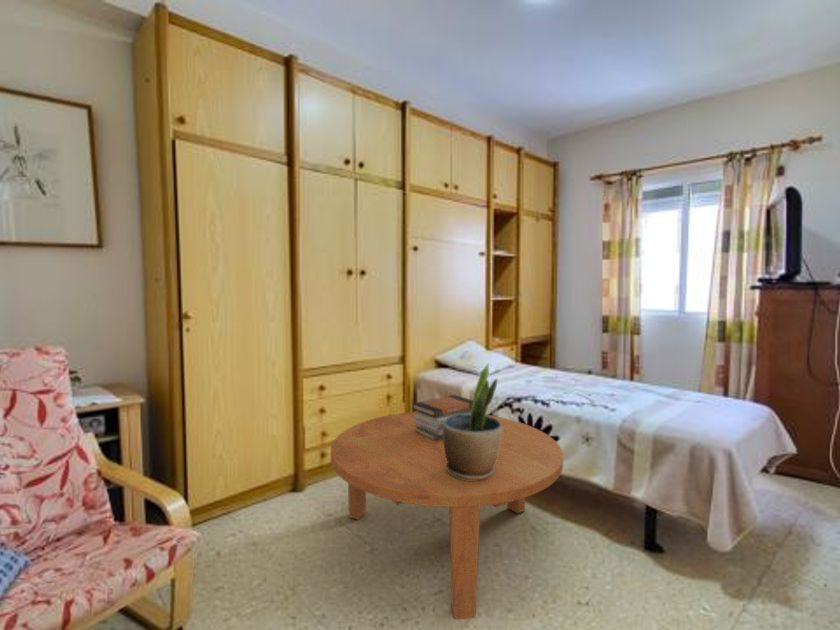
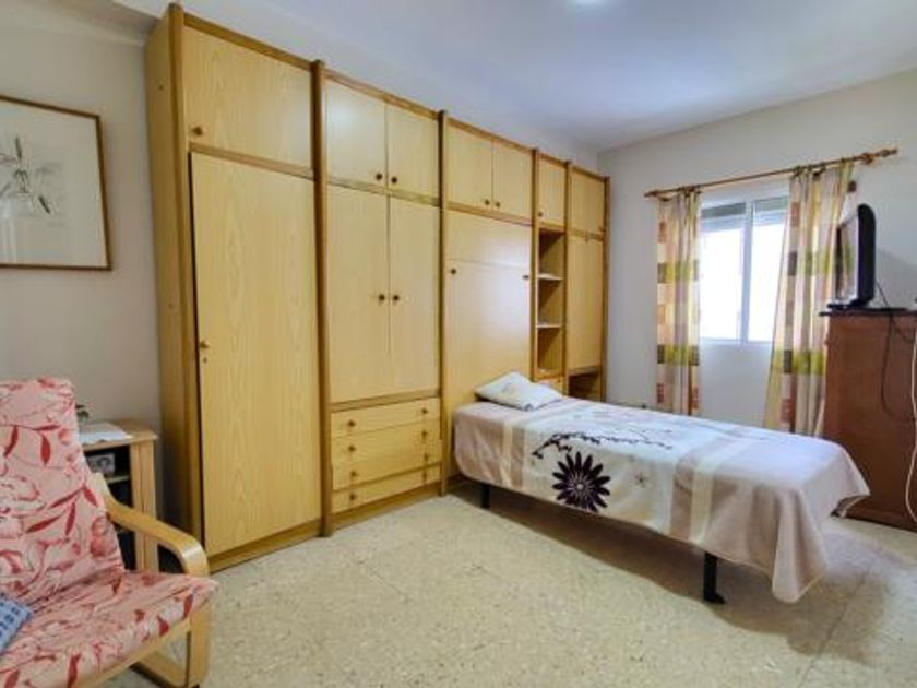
- potted plant [443,363,502,481]
- book stack [411,394,473,441]
- coffee table [330,411,564,620]
